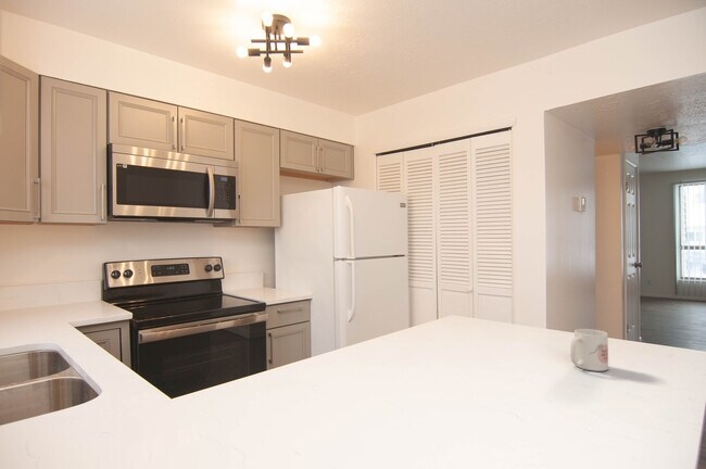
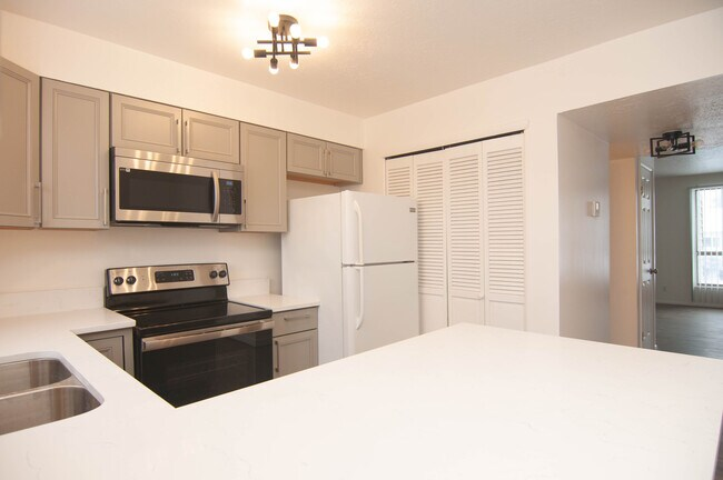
- mug [569,328,609,372]
